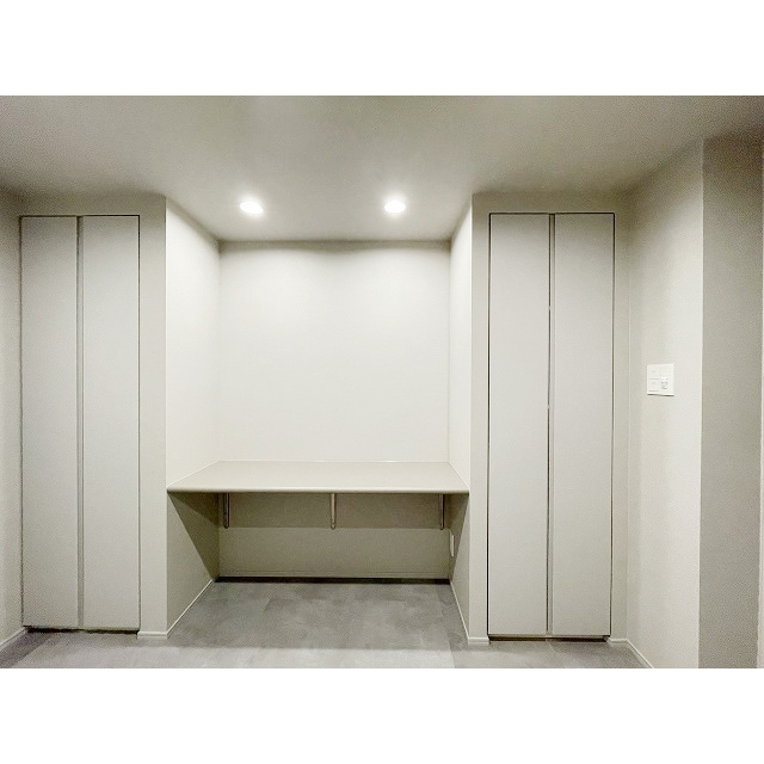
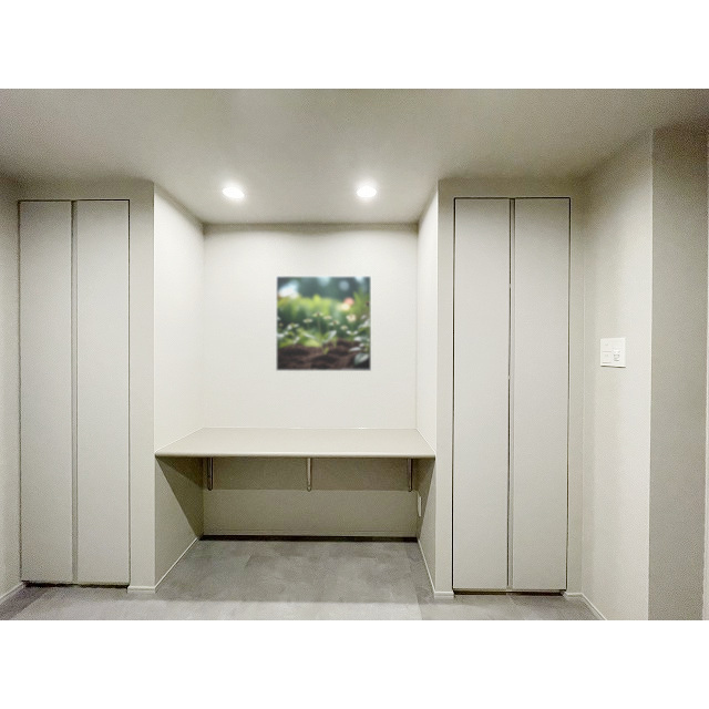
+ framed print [275,275,372,372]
